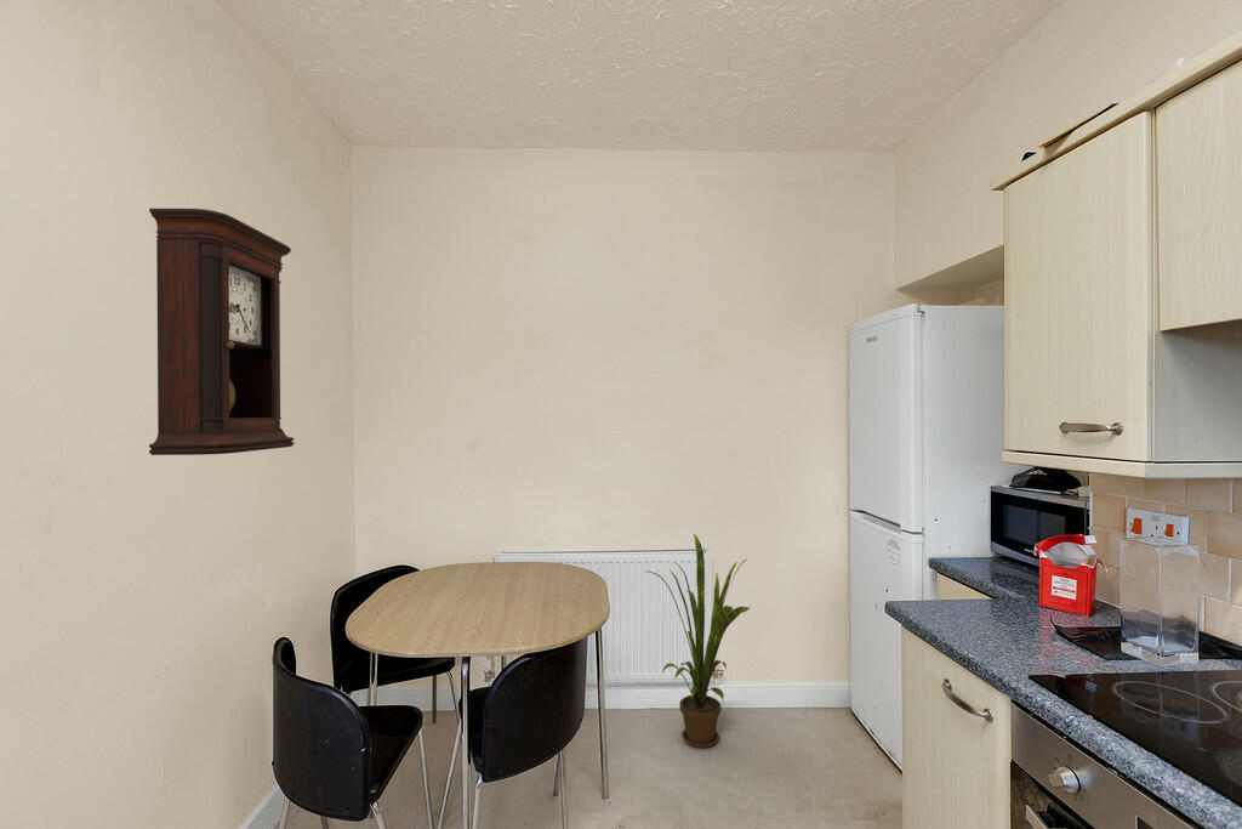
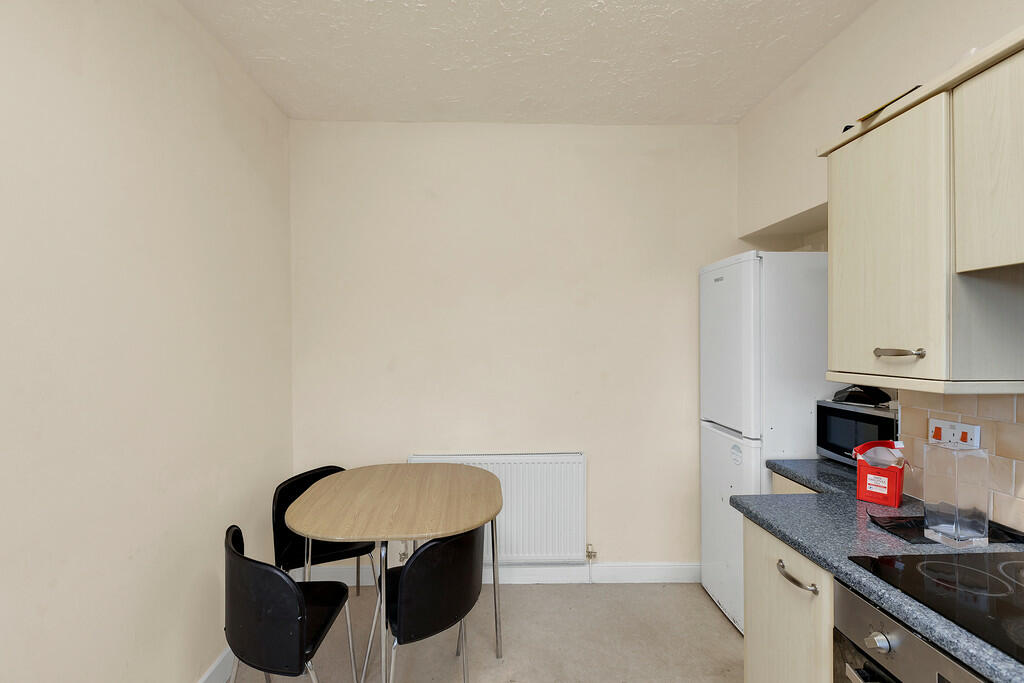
- pendulum clock [148,208,296,456]
- house plant [643,532,751,749]
